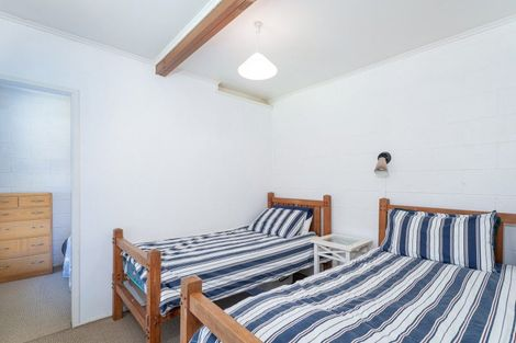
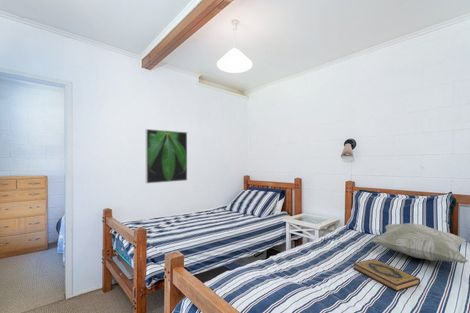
+ decorative pillow [370,222,469,264]
+ hardback book [352,258,421,292]
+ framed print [145,128,188,184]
